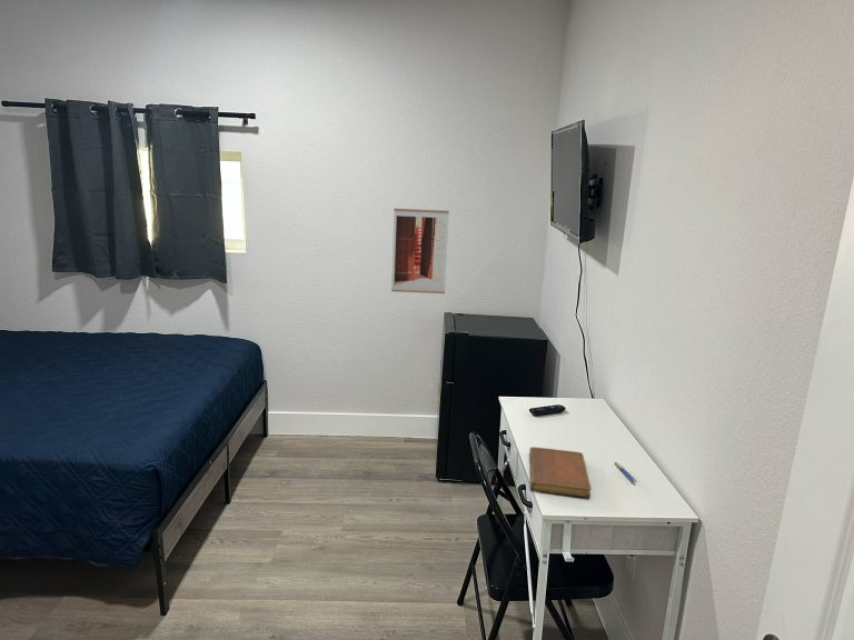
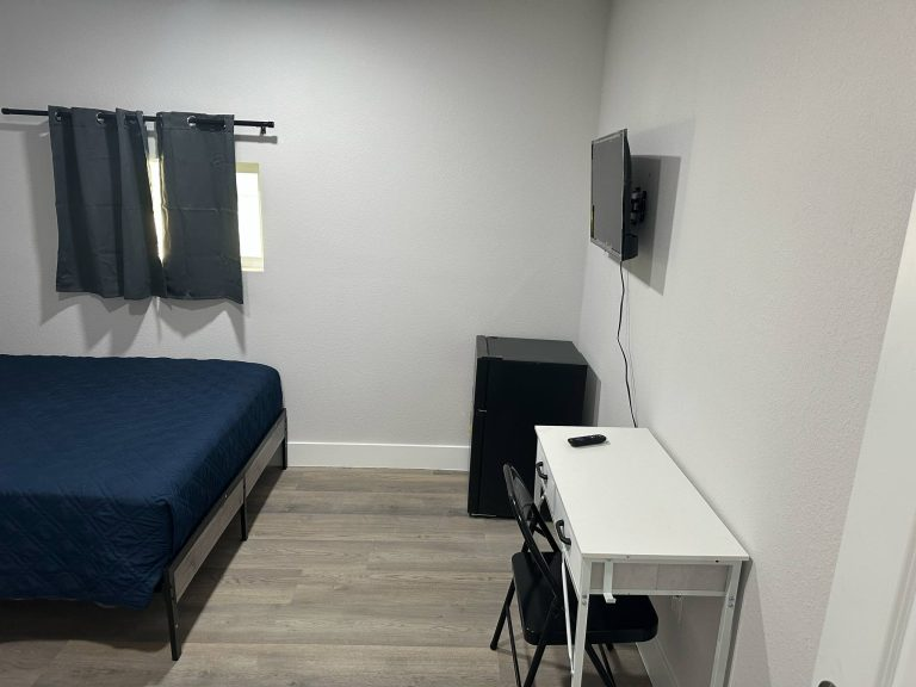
- wall art [390,208,450,294]
- pen [614,461,637,483]
- notebook [528,446,593,498]
